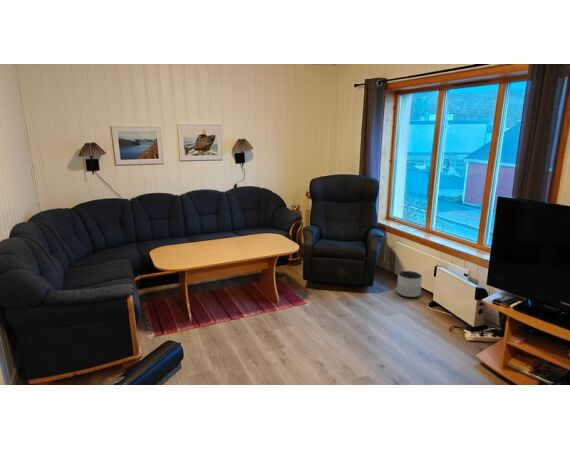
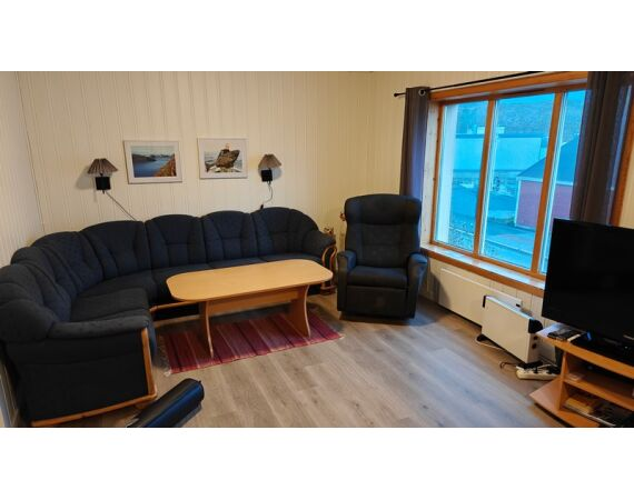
- planter [396,270,423,298]
